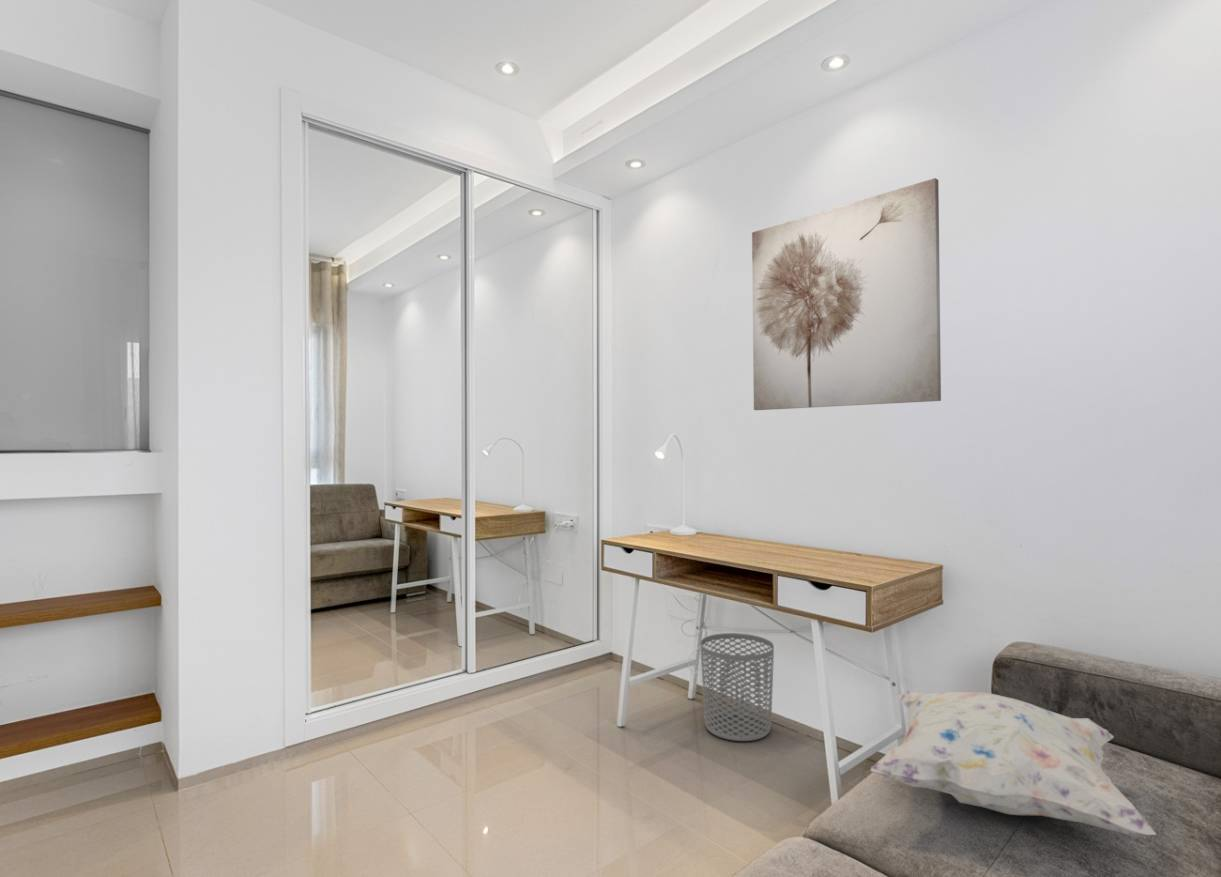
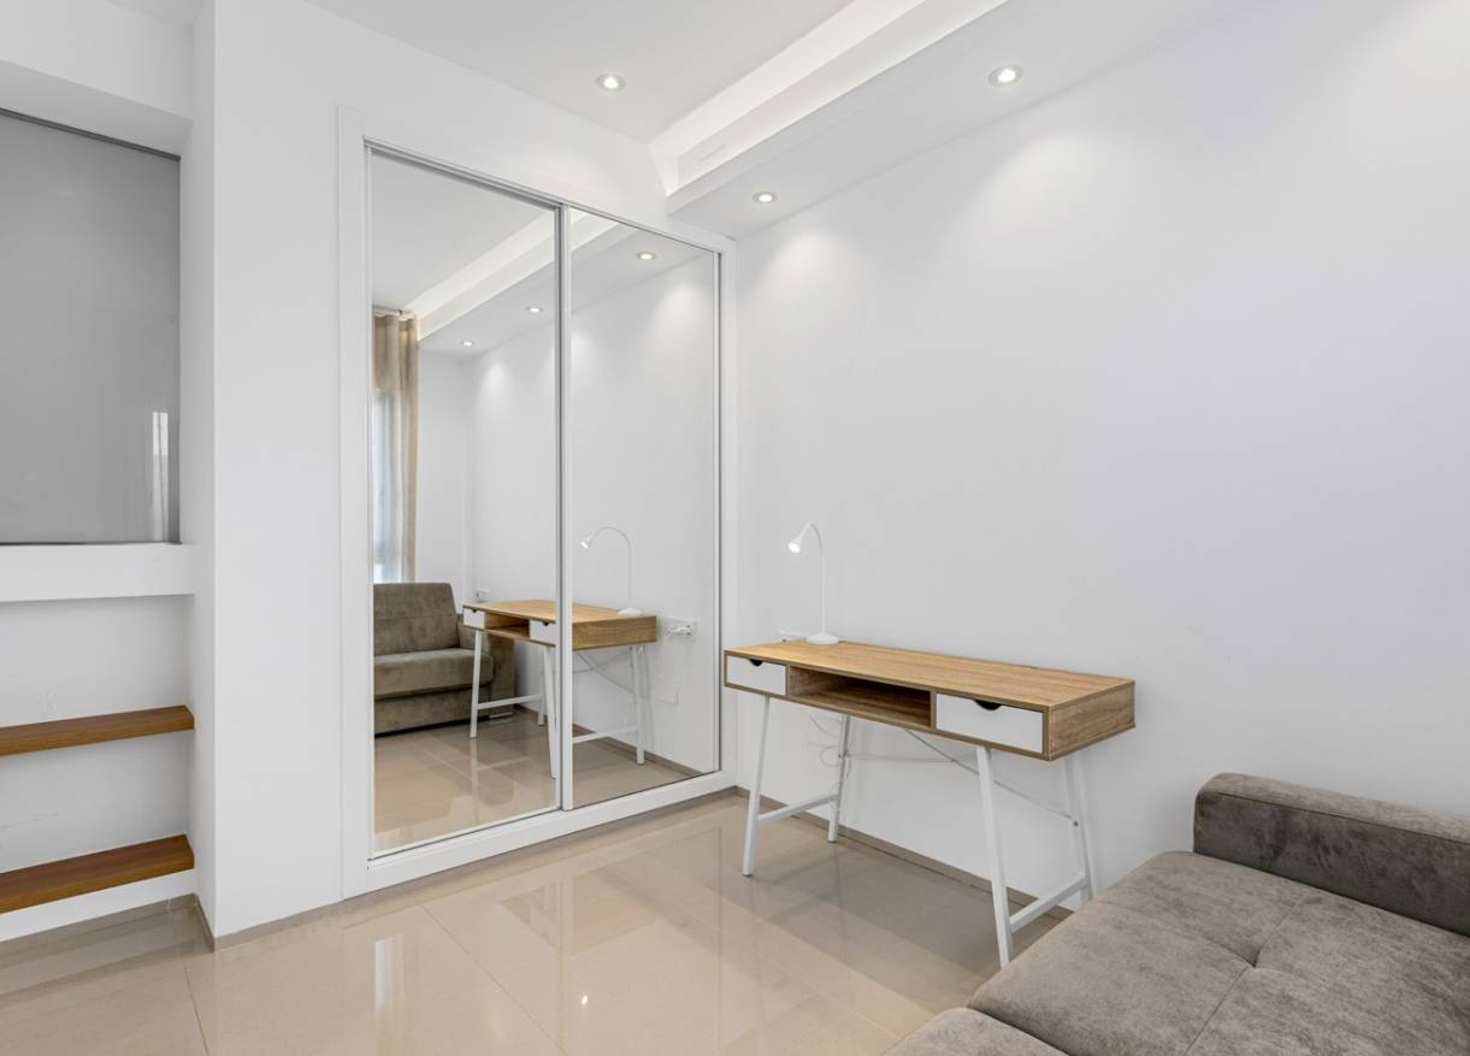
- wall art [751,177,942,411]
- waste bin [700,632,775,742]
- decorative pillow [869,690,1157,837]
